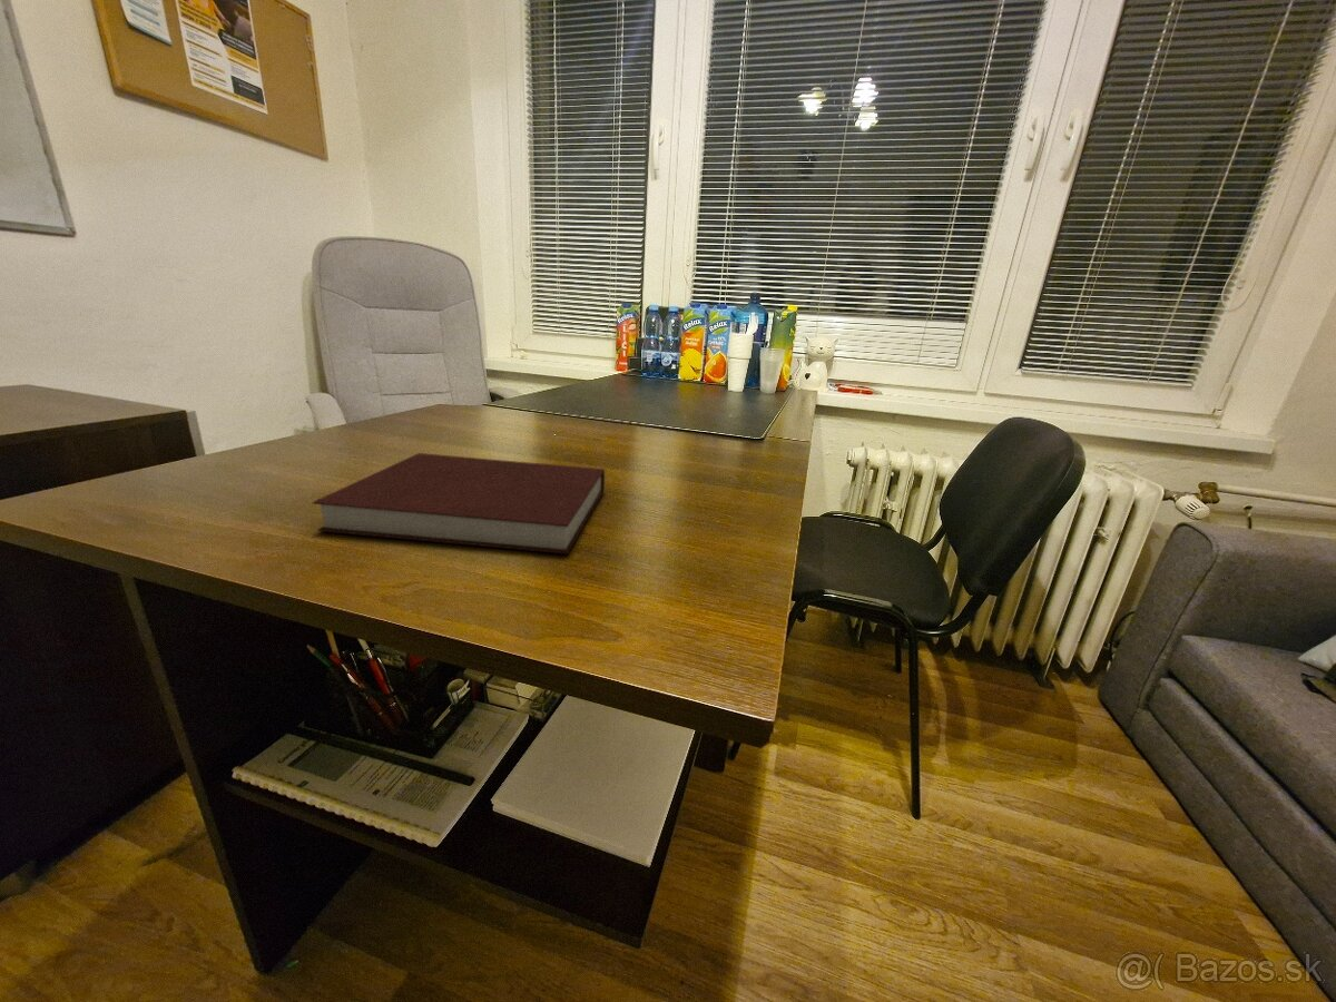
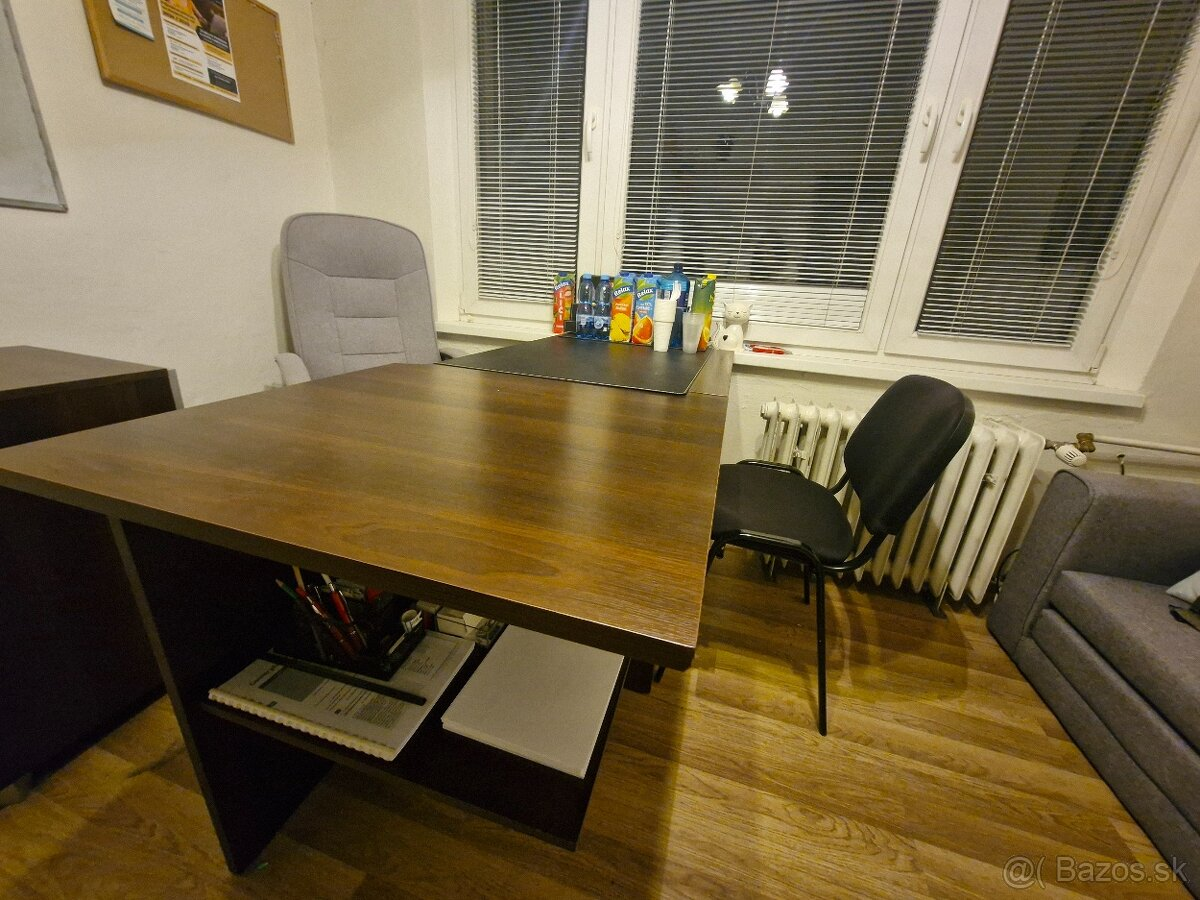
- notebook [311,452,606,556]
